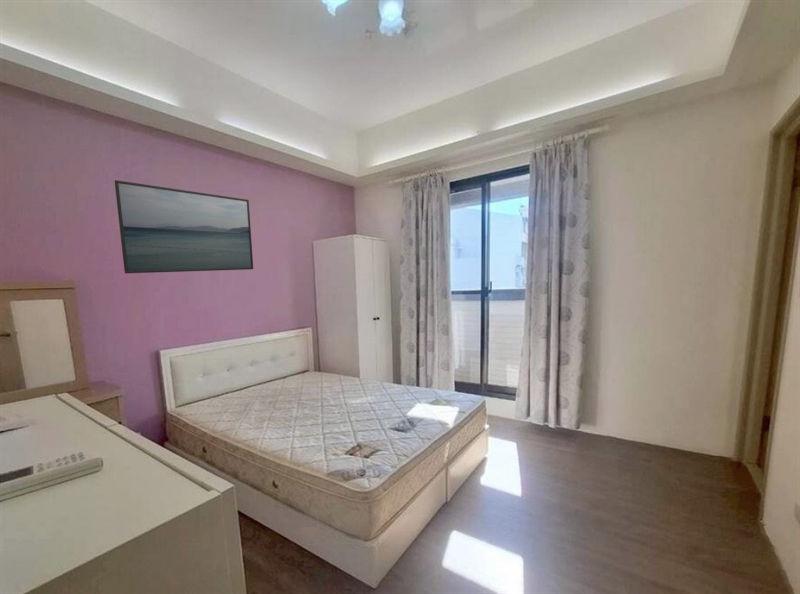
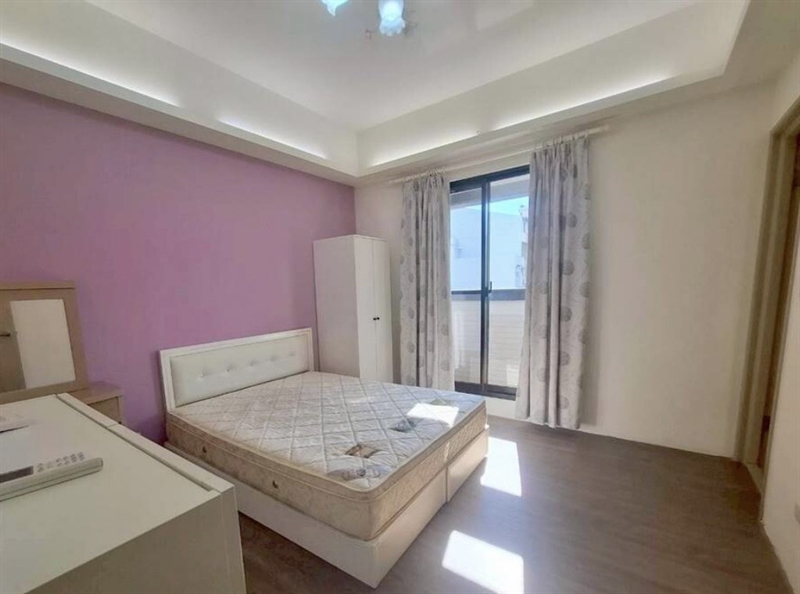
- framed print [114,179,254,274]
